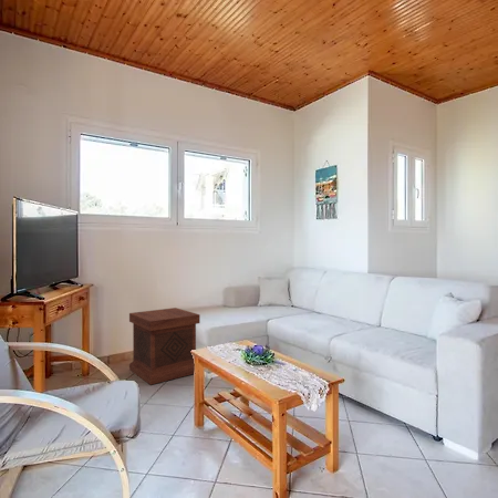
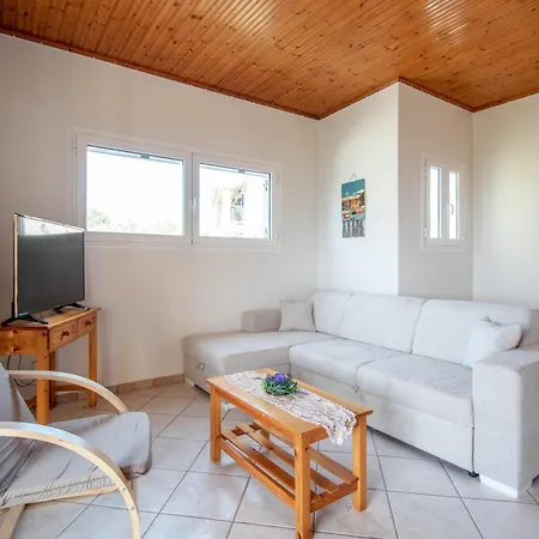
- side table [128,307,201,386]
